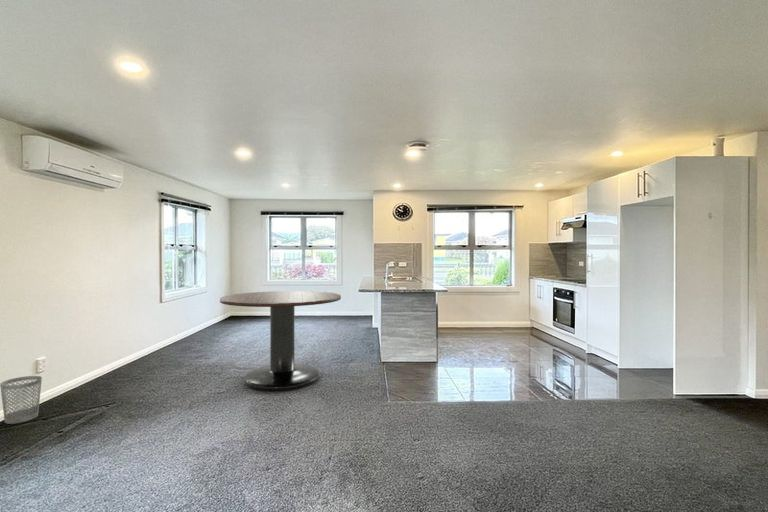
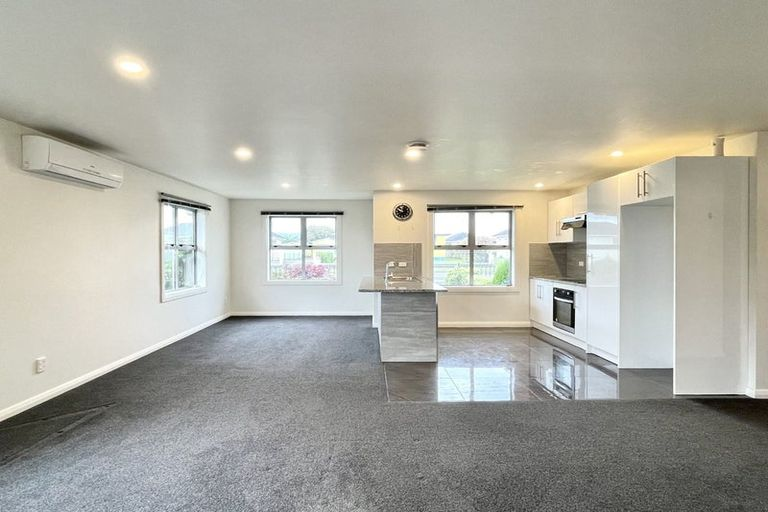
- wastebasket [0,375,43,425]
- dining table [219,290,342,393]
